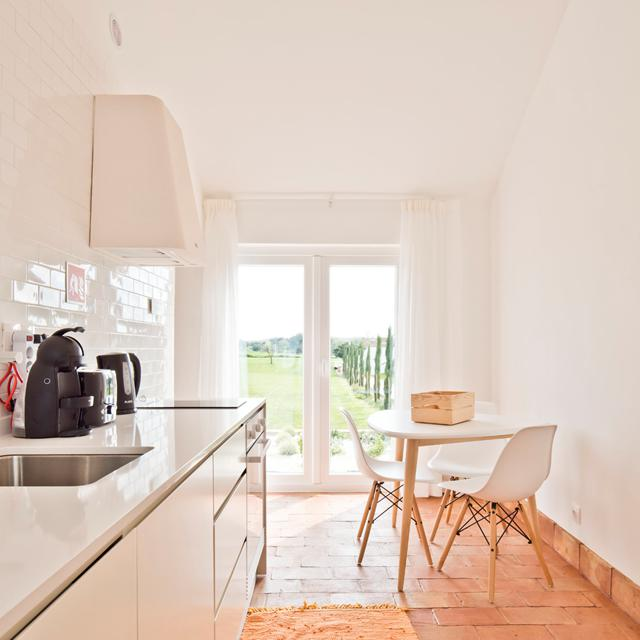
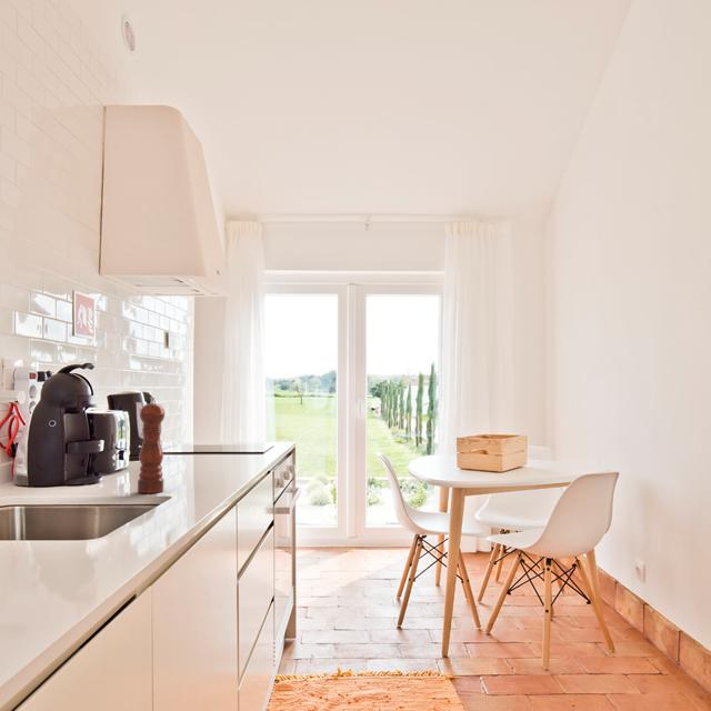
+ pepper mill [137,395,166,494]
